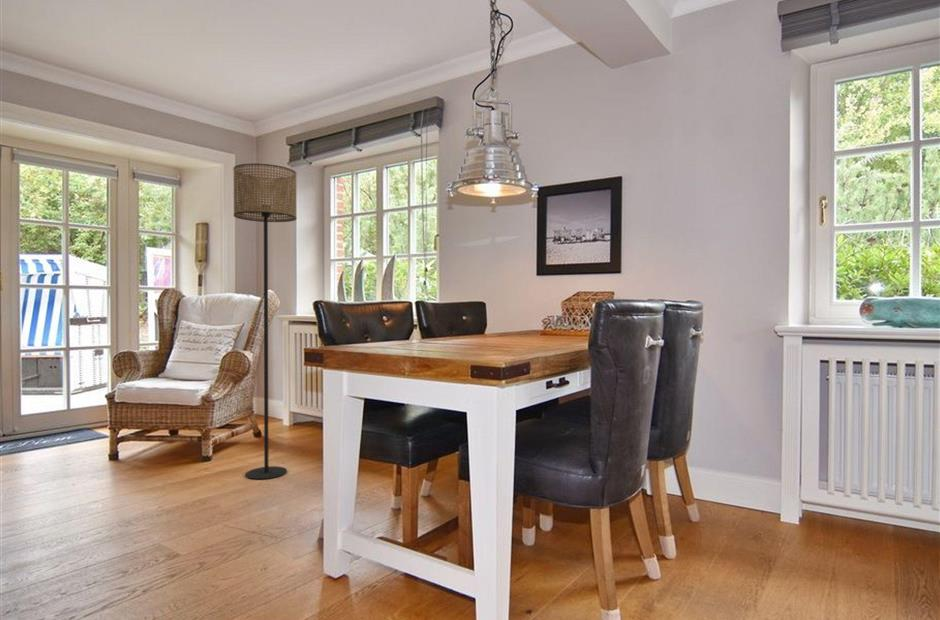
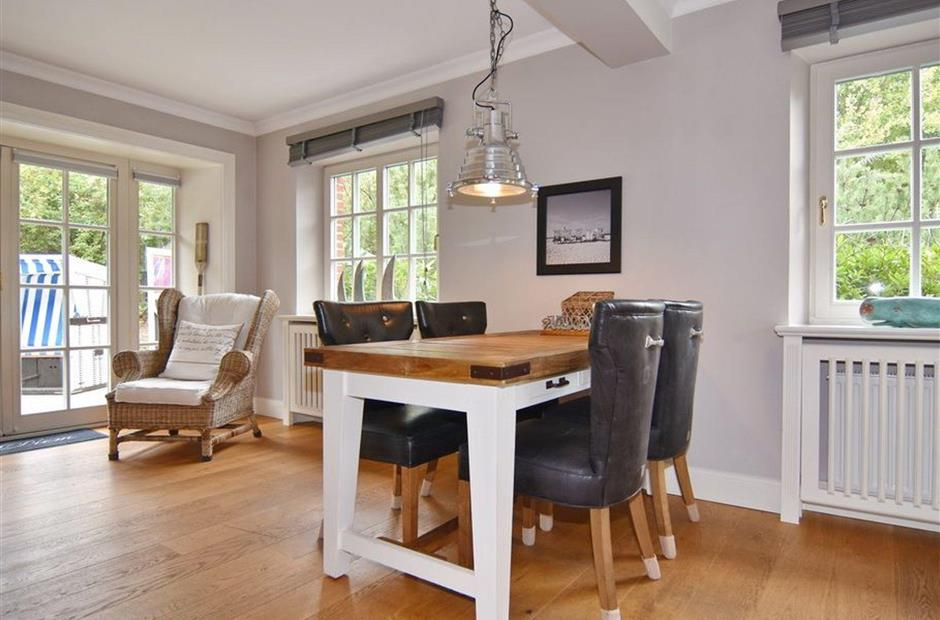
- floor lamp [232,163,298,480]
